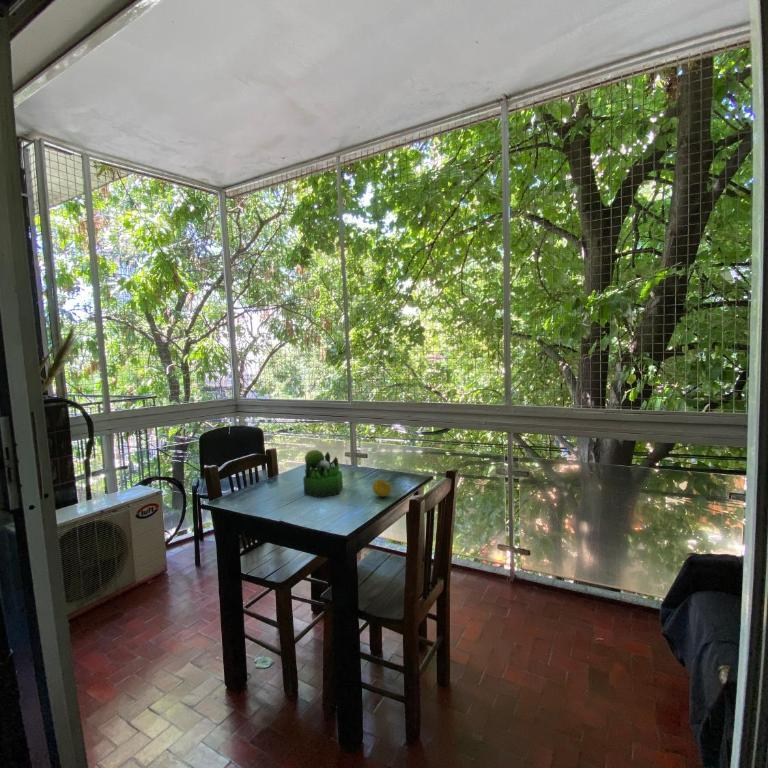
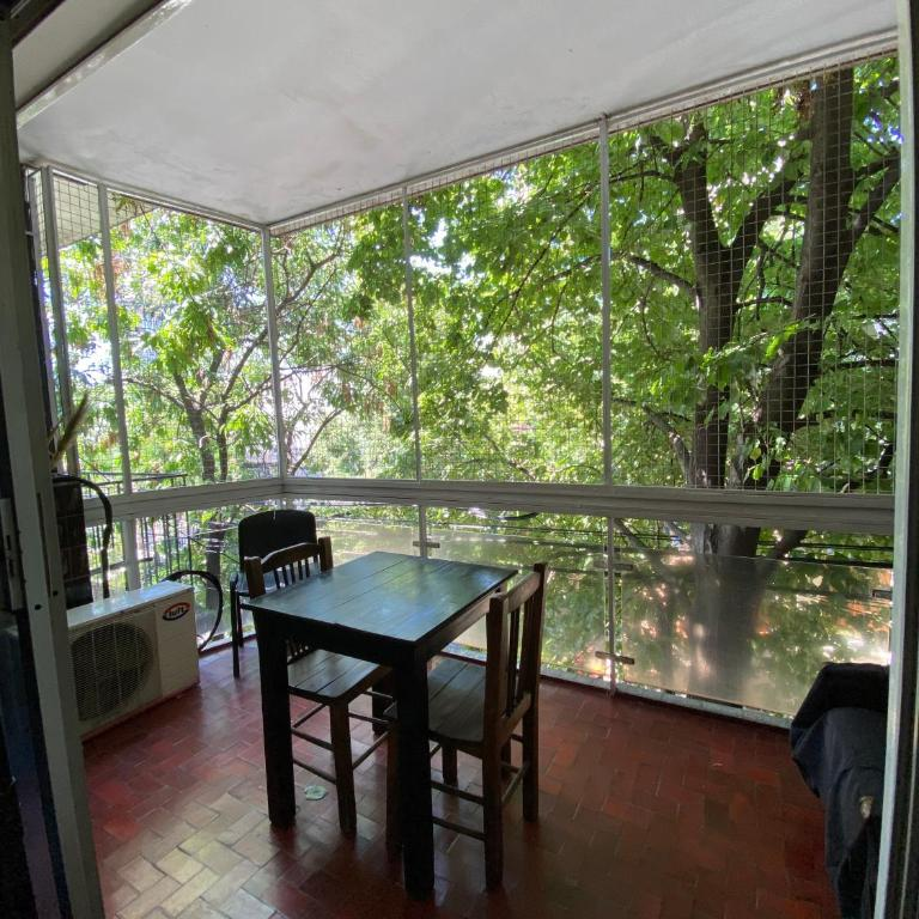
- fruit [372,478,392,498]
- plant [302,449,344,499]
